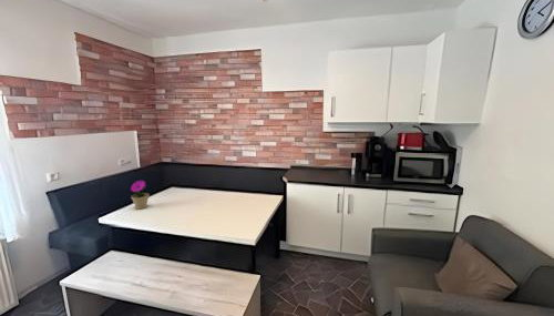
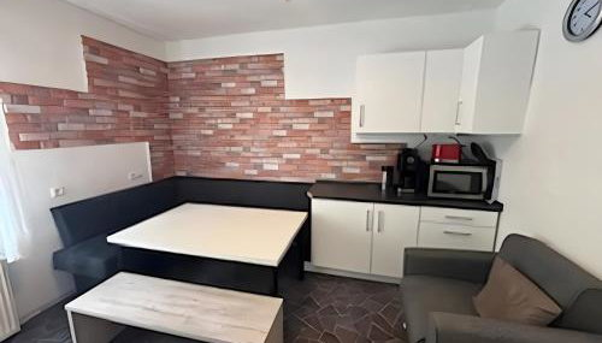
- flower pot [129,179,151,211]
